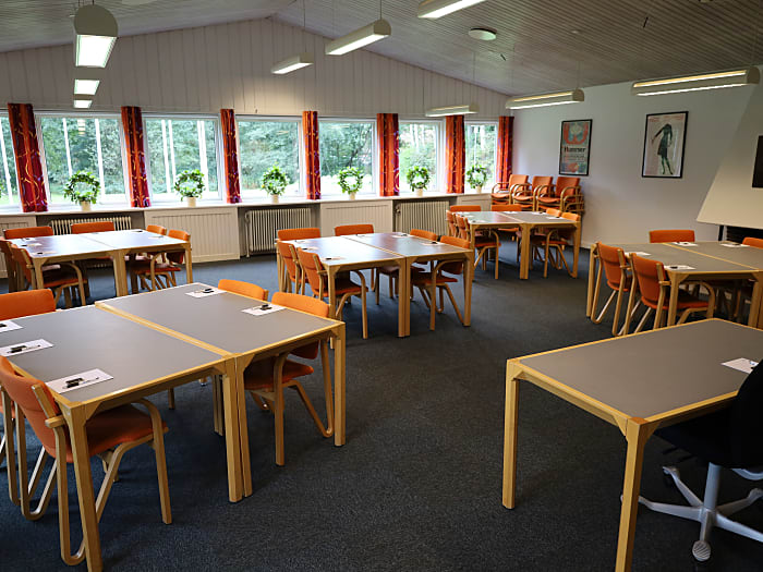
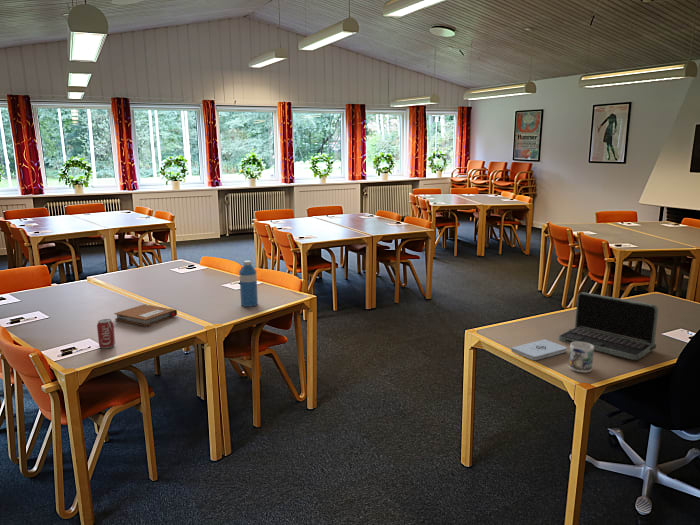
+ mug [568,342,595,373]
+ laptop [557,291,659,361]
+ notepad [510,338,568,361]
+ notebook [113,303,178,327]
+ water bottle [238,260,259,308]
+ beverage can [96,318,116,350]
